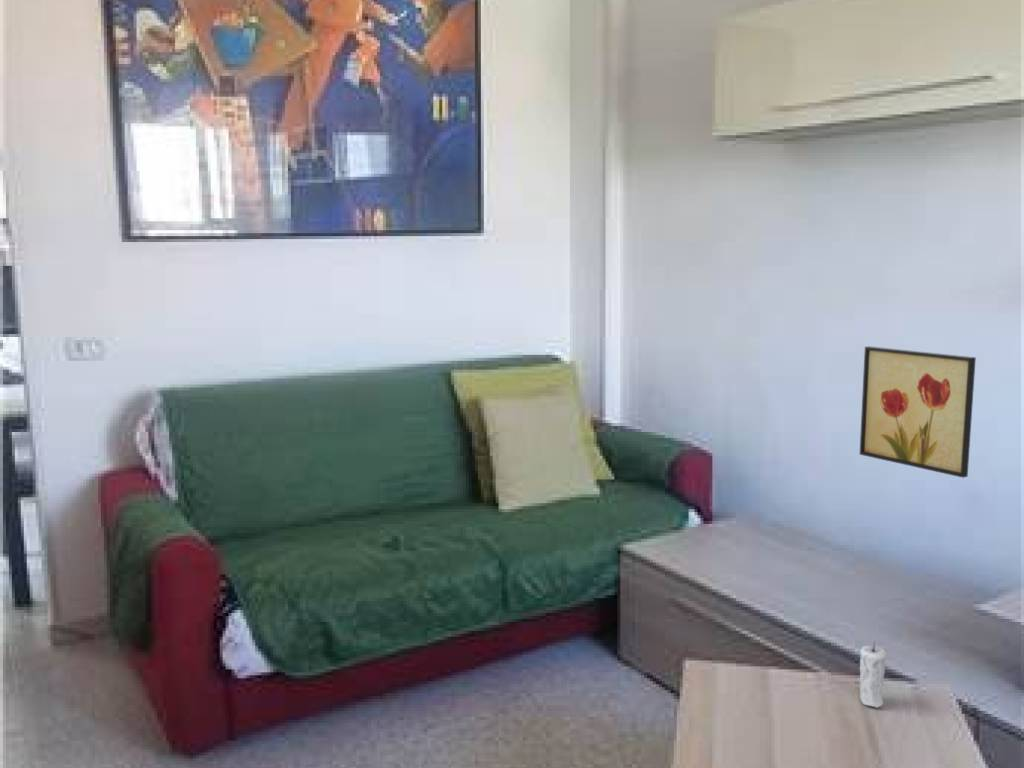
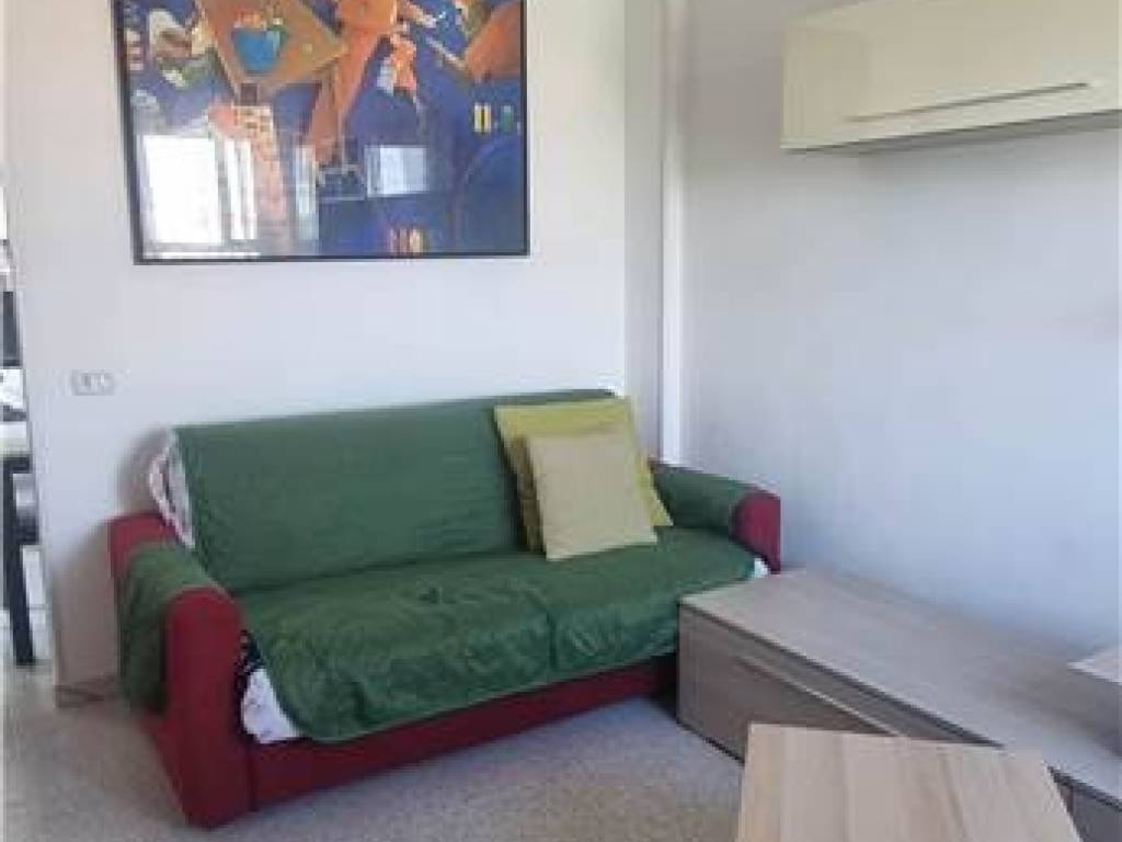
- wall art [859,345,977,479]
- candle [859,641,887,709]
